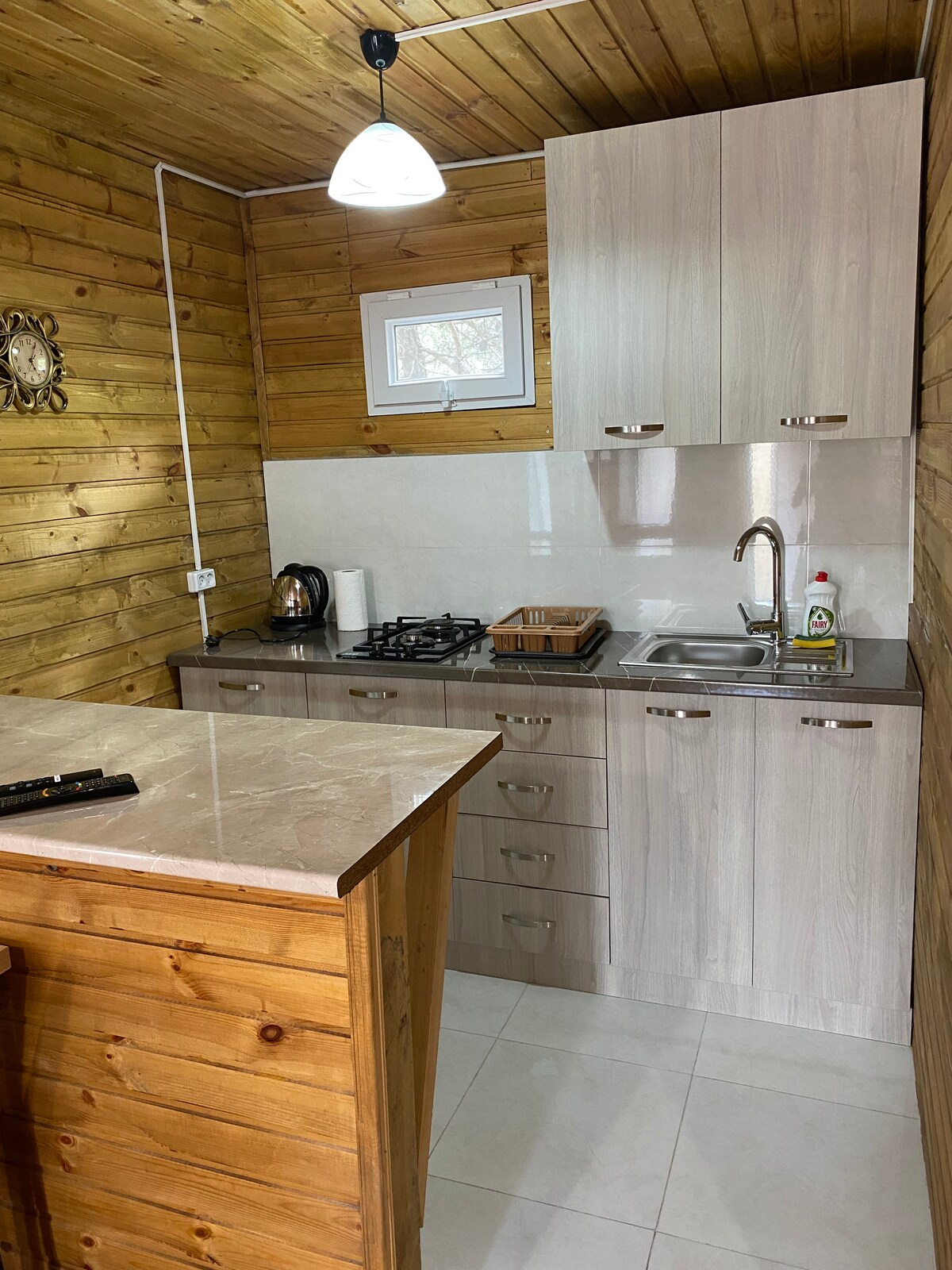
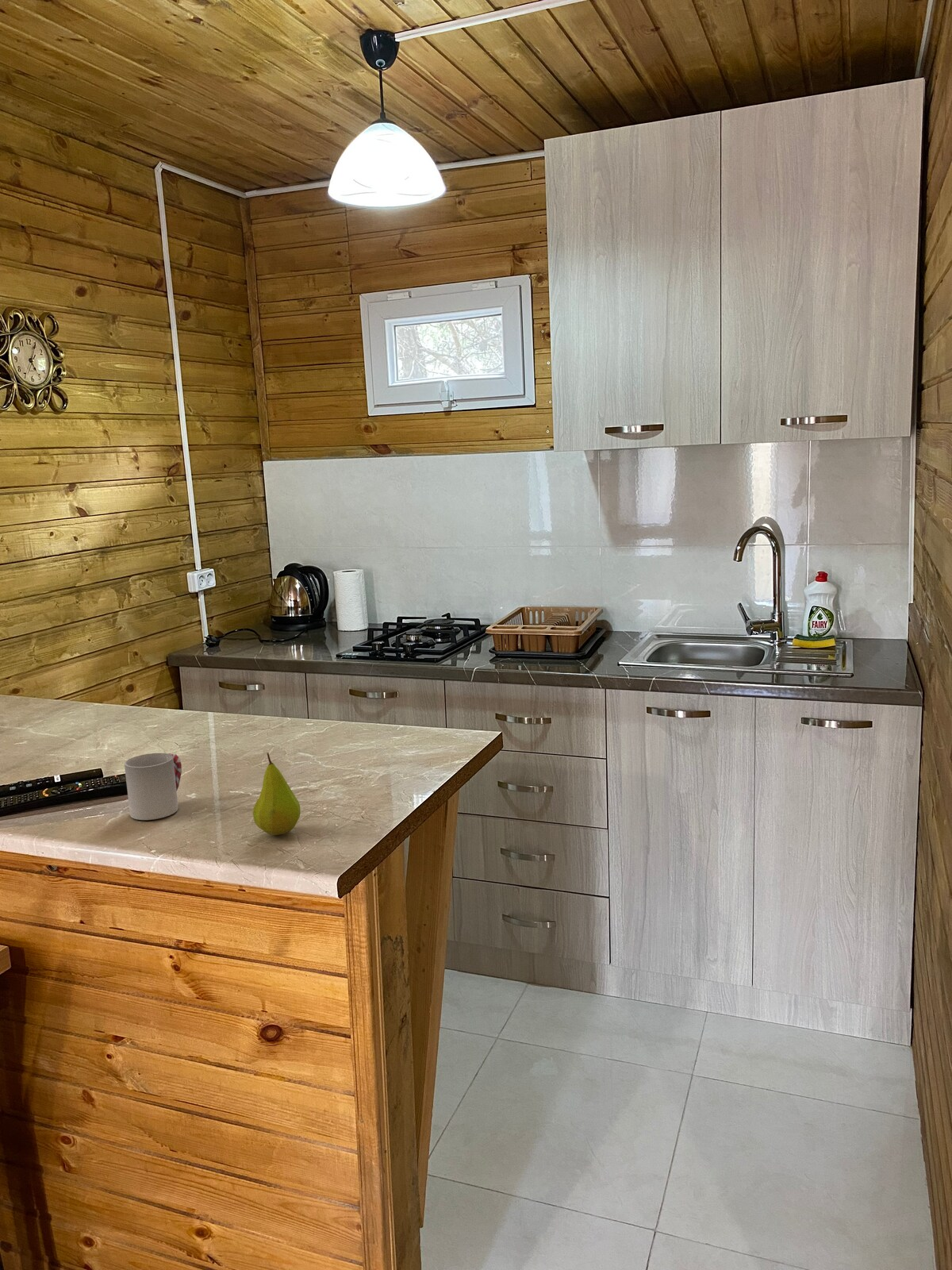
+ fruit [252,752,301,836]
+ cup [124,752,182,821]
